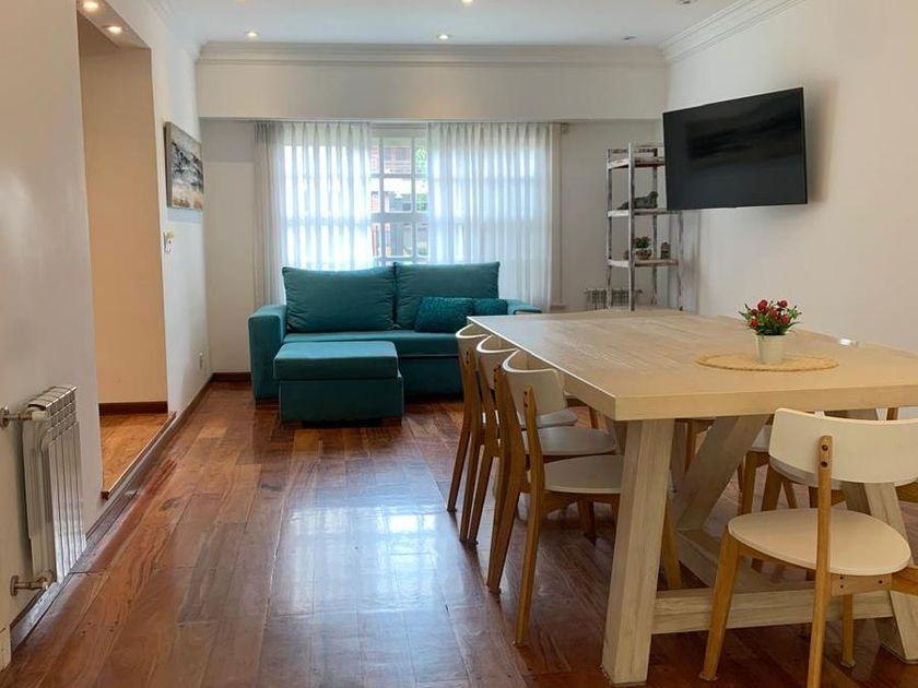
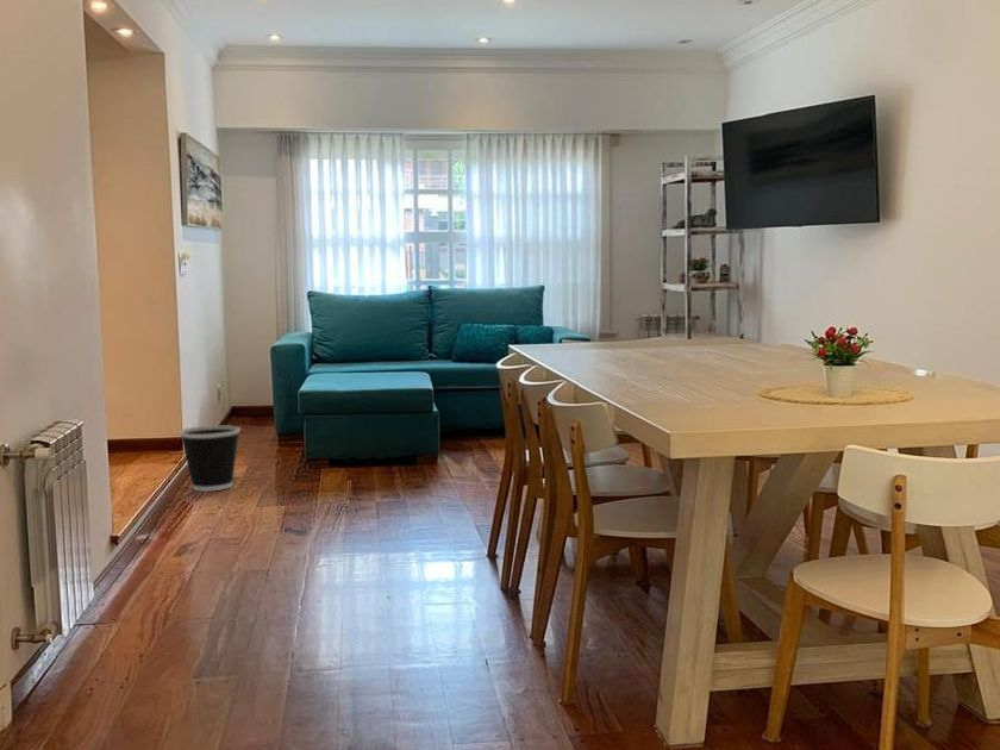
+ wastebasket [177,424,242,493]
